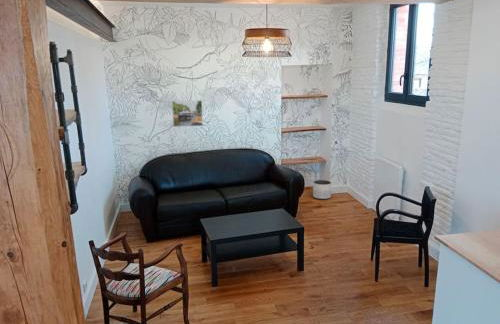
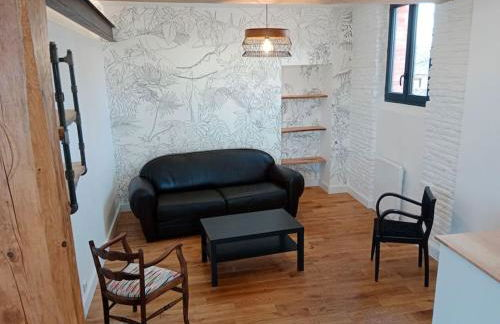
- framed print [171,99,204,128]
- planter [312,179,332,200]
